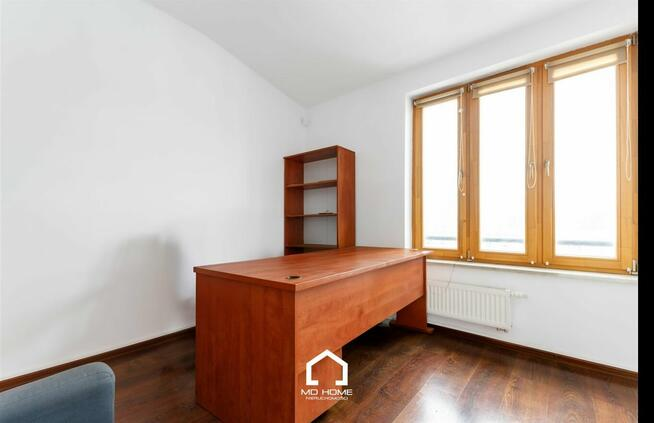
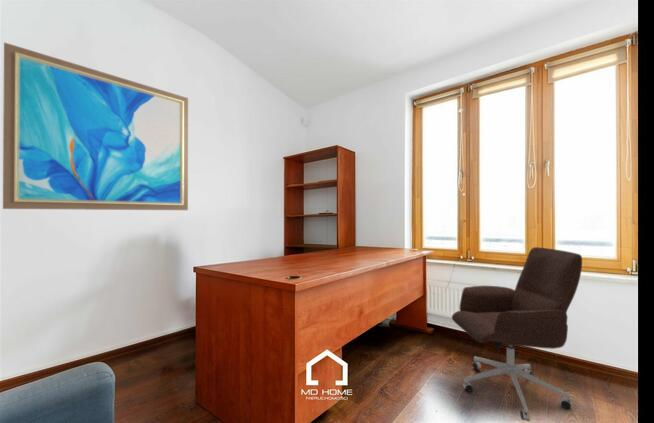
+ office chair [451,246,583,422]
+ wall art [2,41,189,211]
